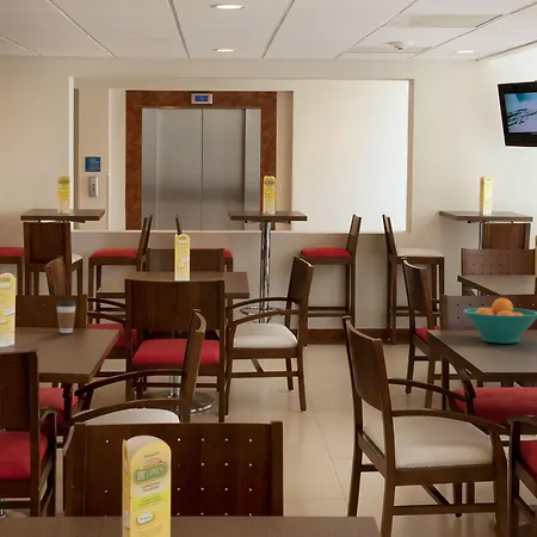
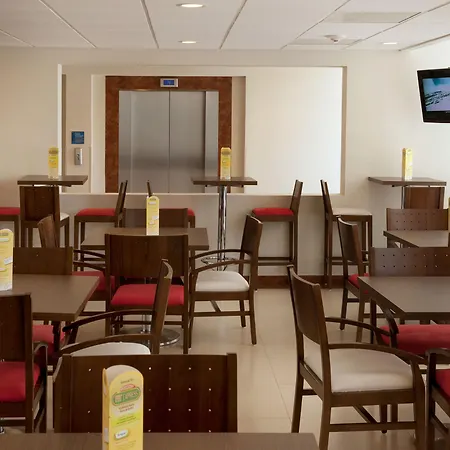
- coffee cup [55,300,76,334]
- fruit bowl [462,297,537,345]
